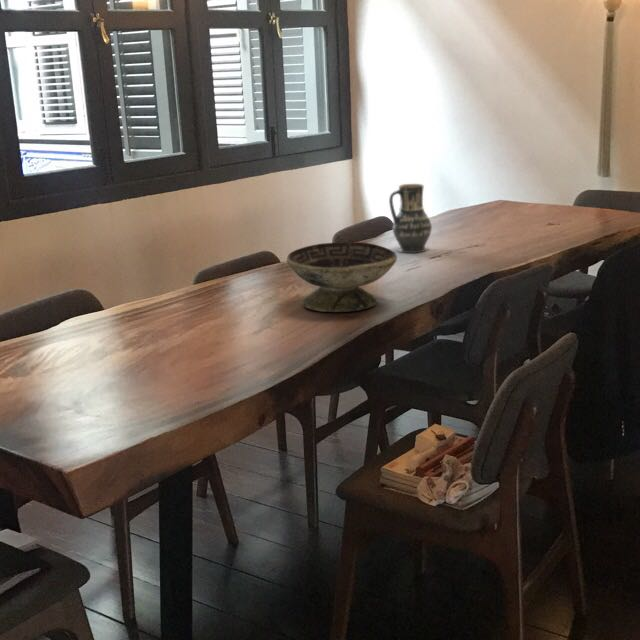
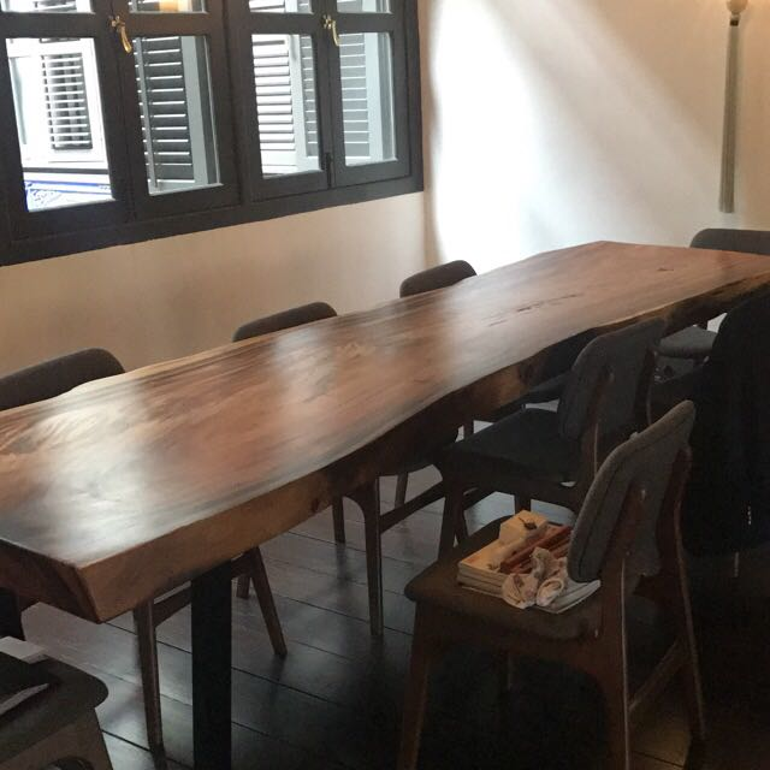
- vase [388,183,433,254]
- decorative bowl [286,241,398,313]
